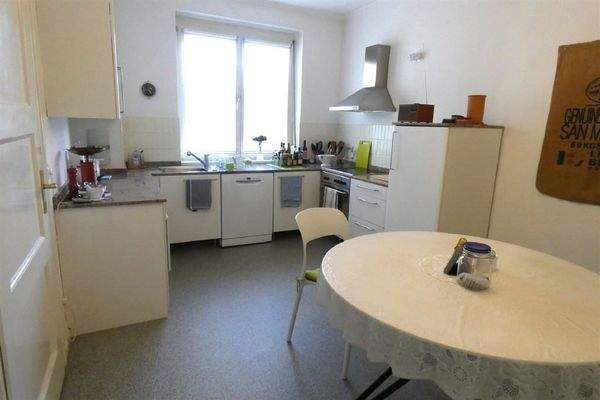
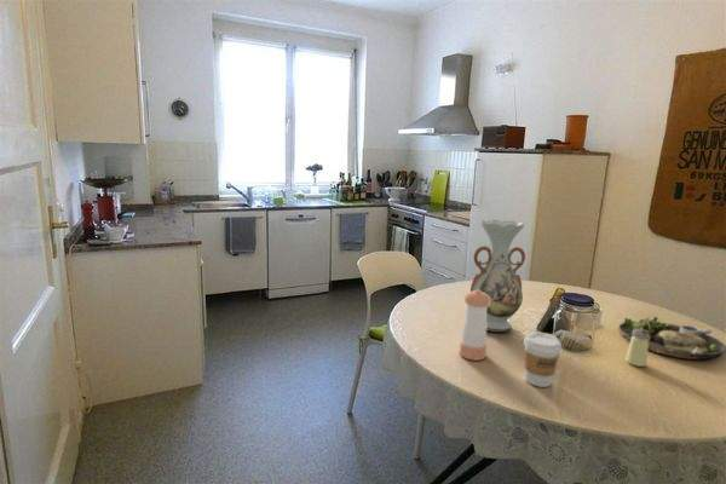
+ coffee cup [523,332,563,388]
+ vase [469,219,526,333]
+ saltshaker [624,329,649,368]
+ dinner plate [617,316,726,361]
+ pepper shaker [459,290,490,362]
